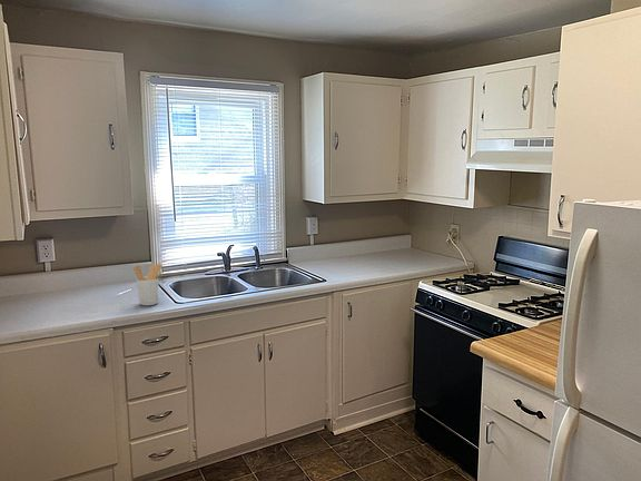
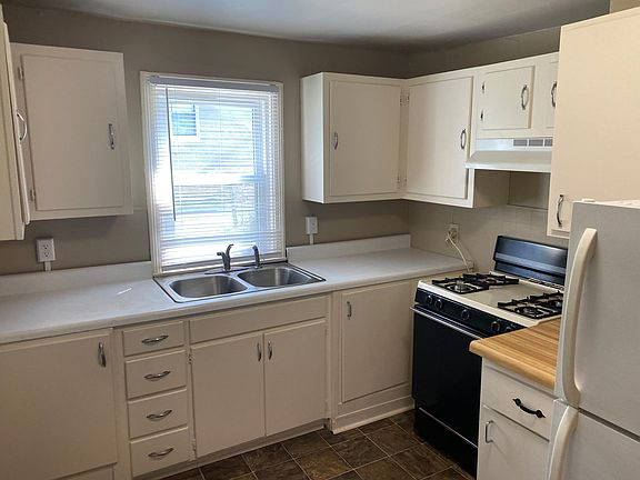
- utensil holder [134,263,164,306]
